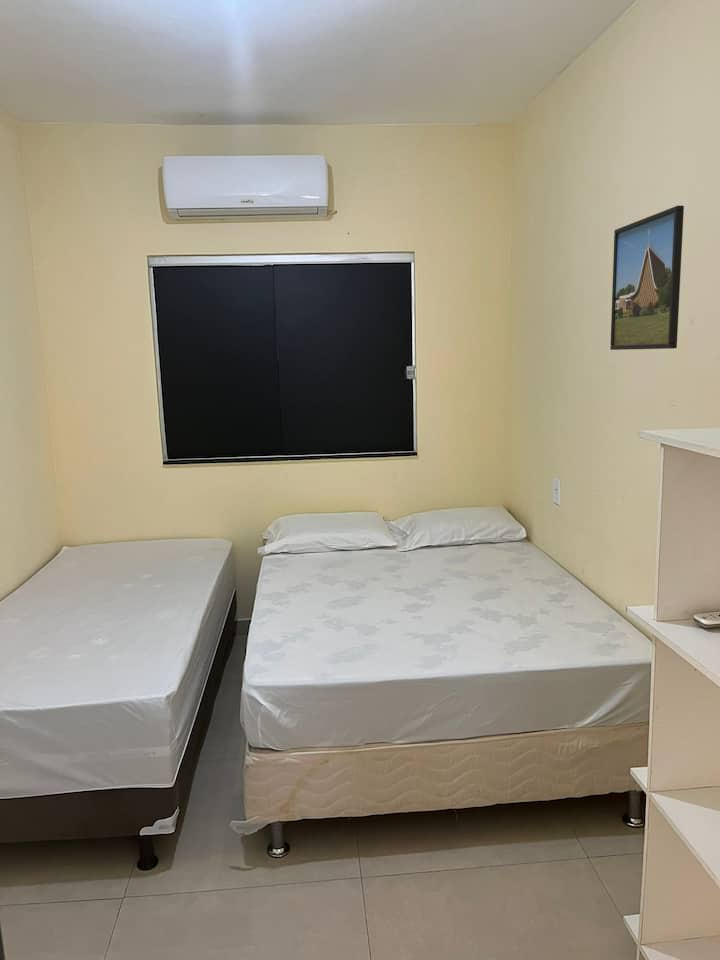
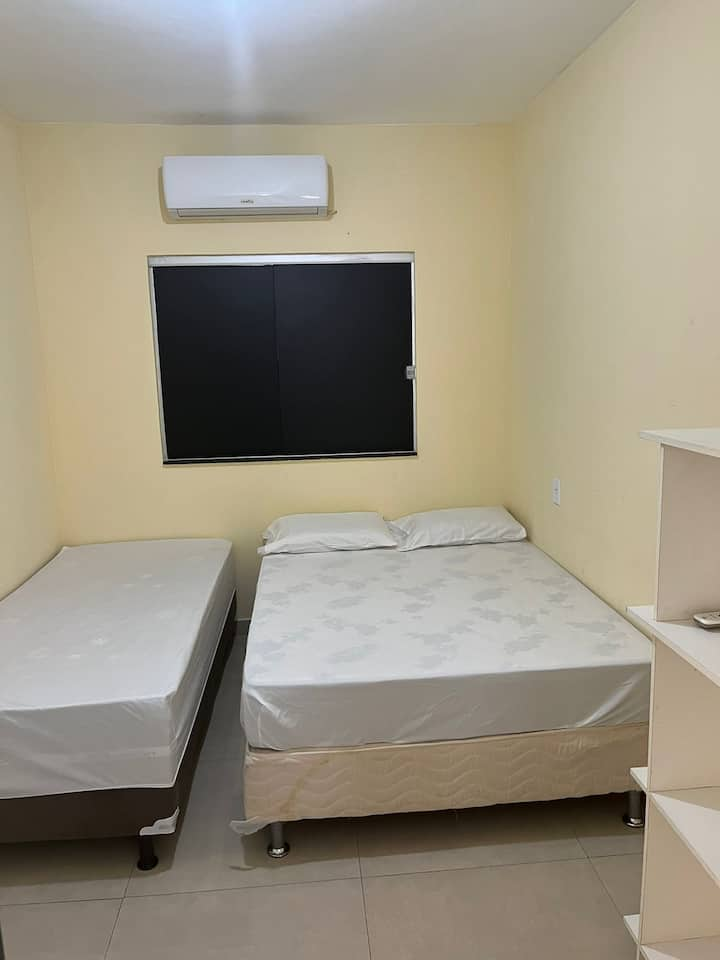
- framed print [609,205,685,351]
